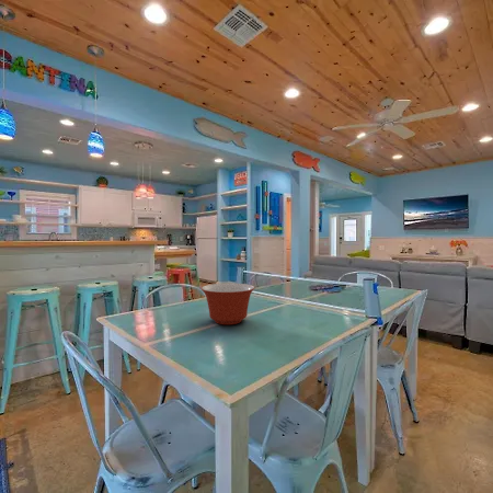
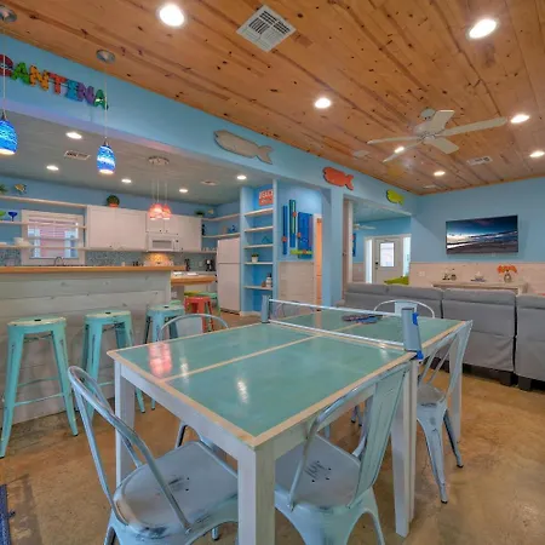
- mixing bowl [200,283,255,325]
